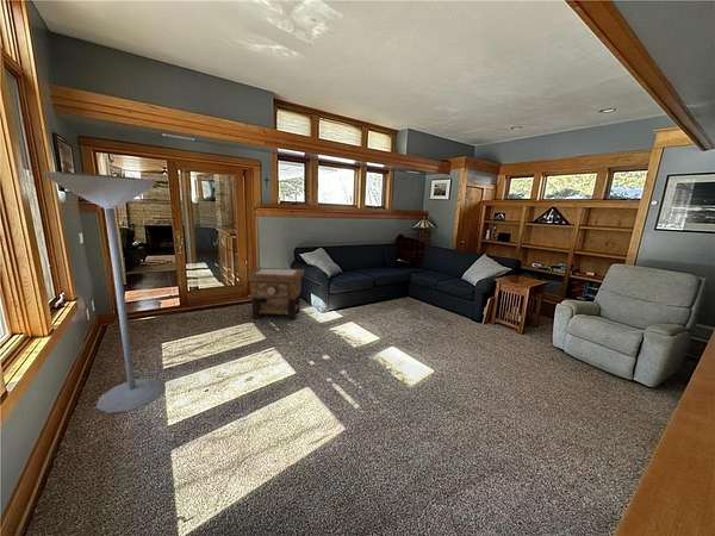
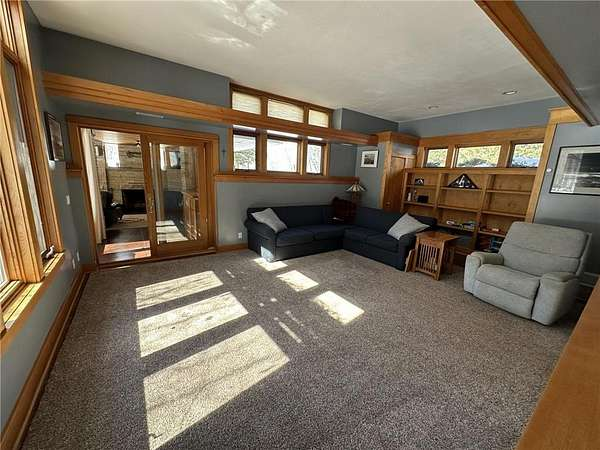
- floor lamp [42,170,166,415]
- side table [245,267,305,322]
